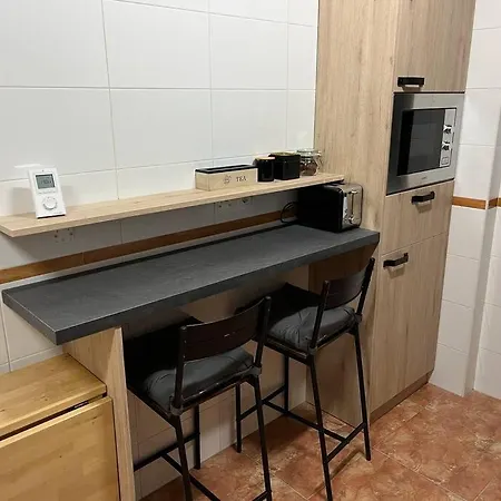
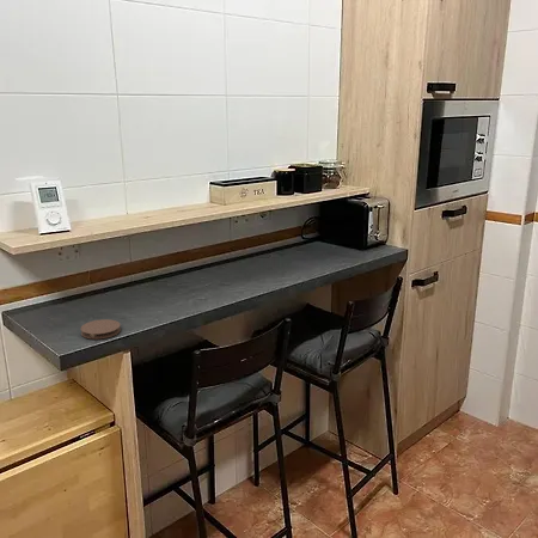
+ coaster [80,318,122,340]
